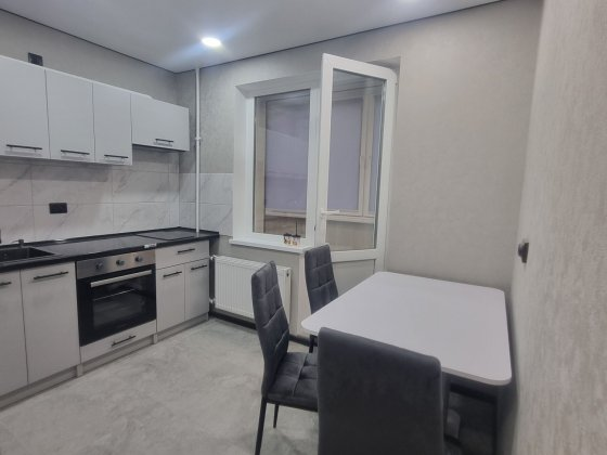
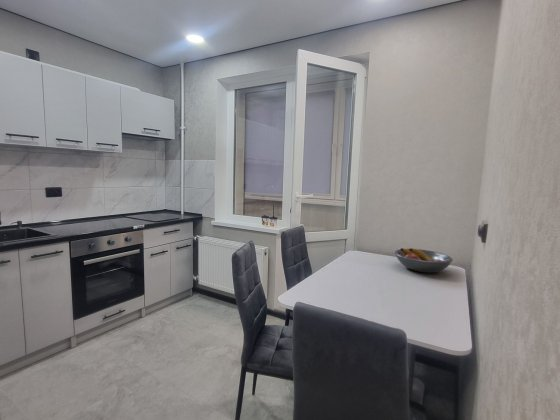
+ fruit bowl [394,247,454,274]
